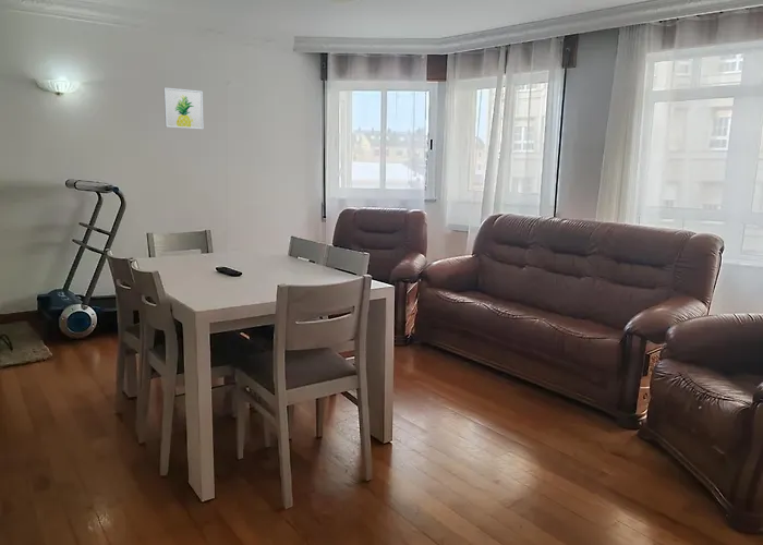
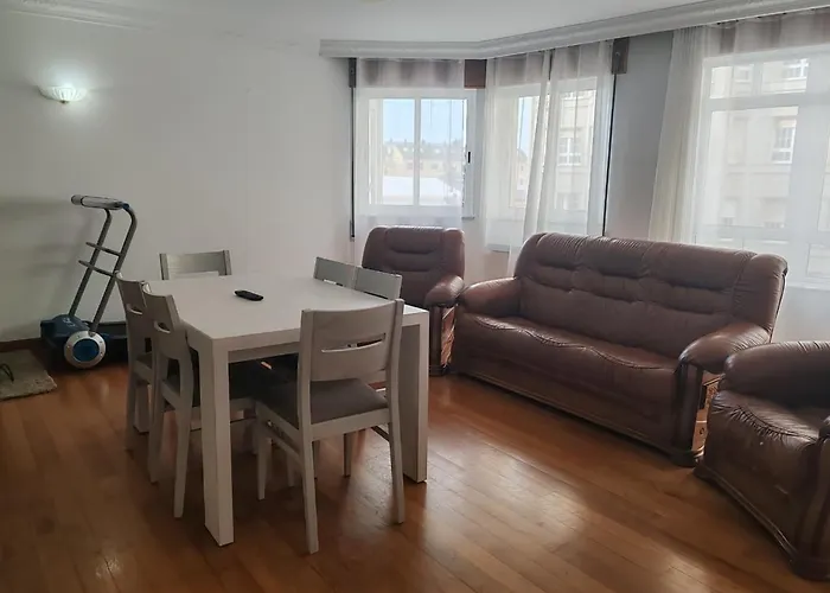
- wall art [162,87,205,130]
